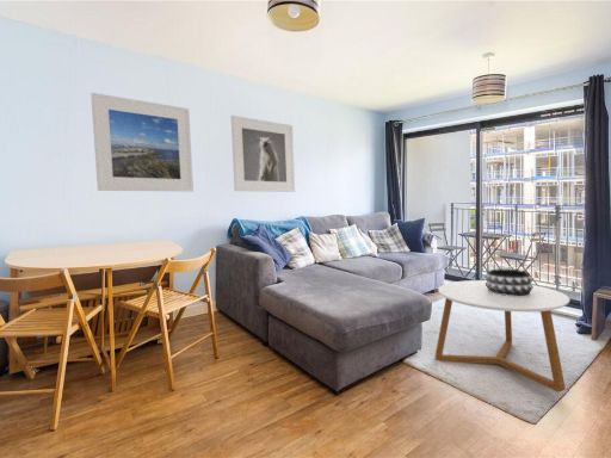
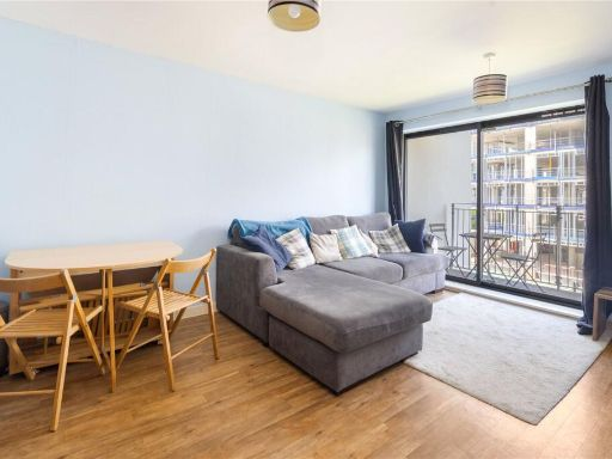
- coffee table [434,279,570,394]
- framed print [230,114,296,193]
- decorative bowl [485,268,535,296]
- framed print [90,92,195,193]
